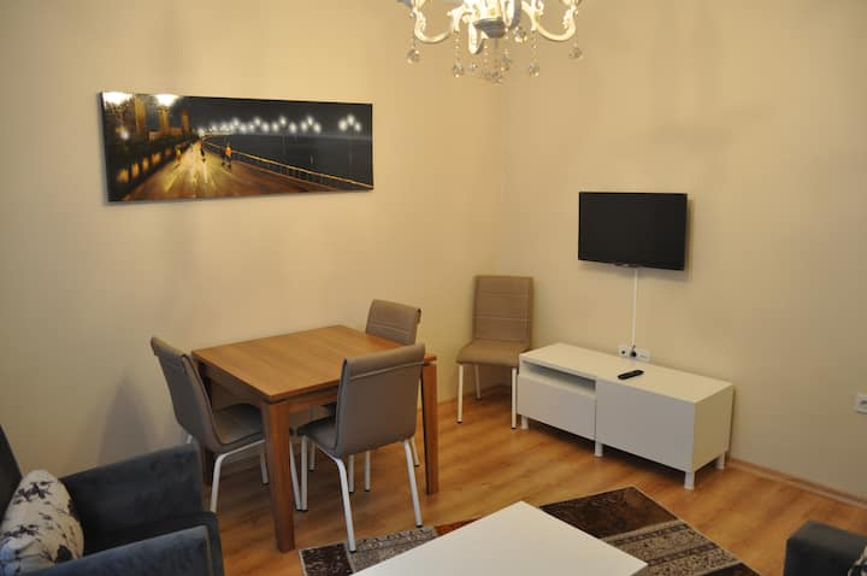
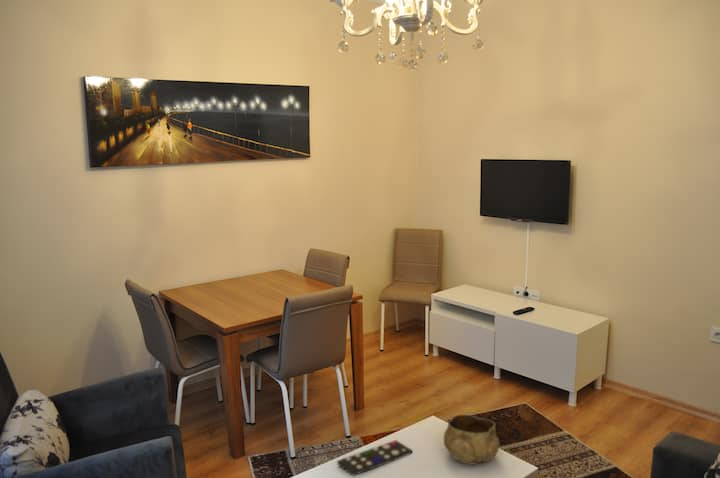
+ decorative bowl [443,414,500,466]
+ remote control [336,439,413,477]
